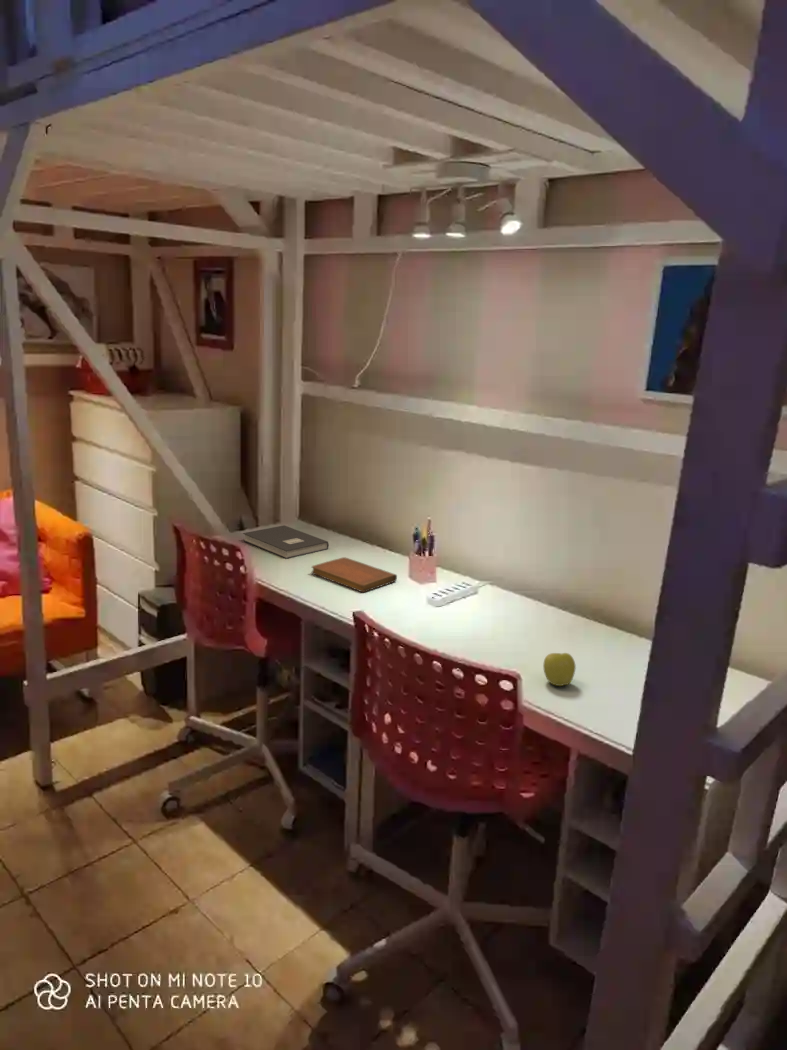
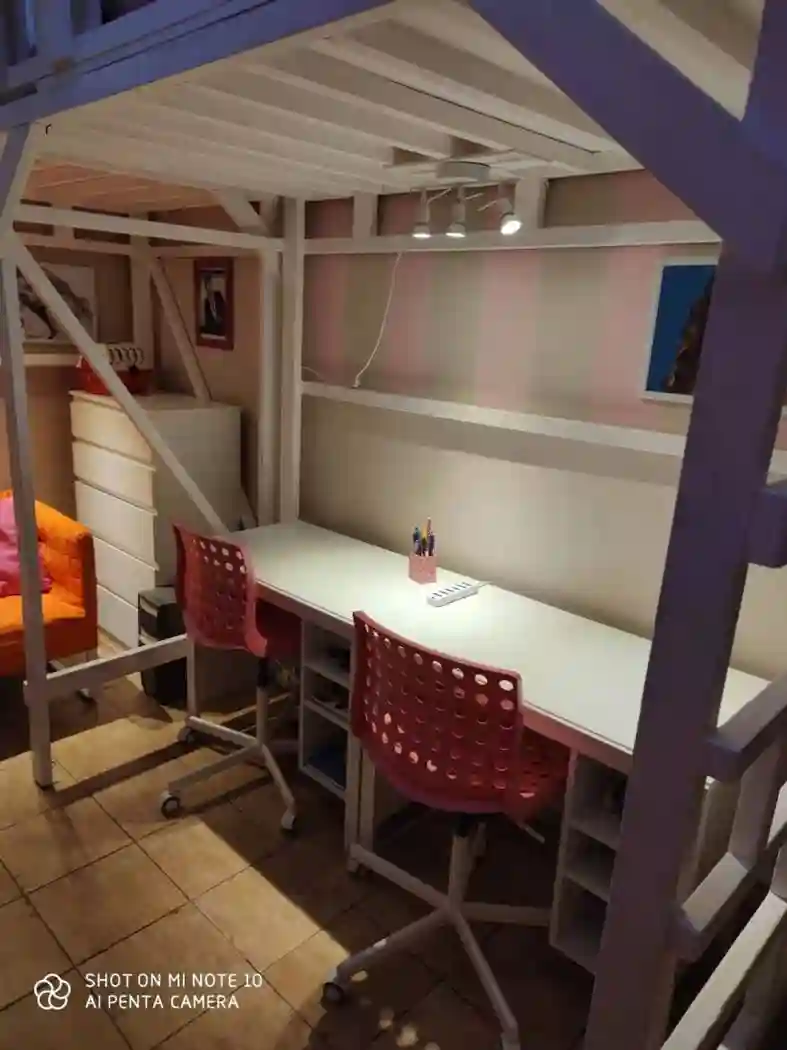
- notebook [311,556,398,593]
- apple [542,652,577,687]
- book [242,524,330,560]
